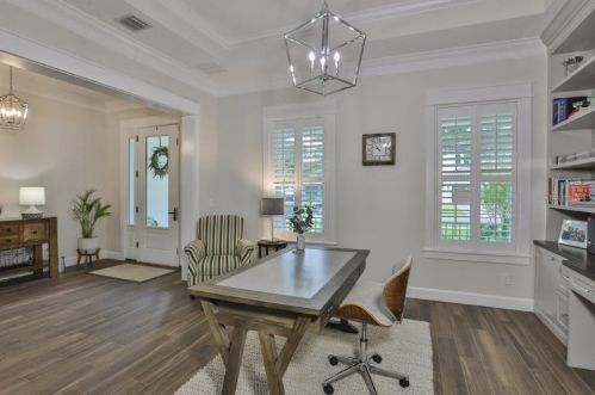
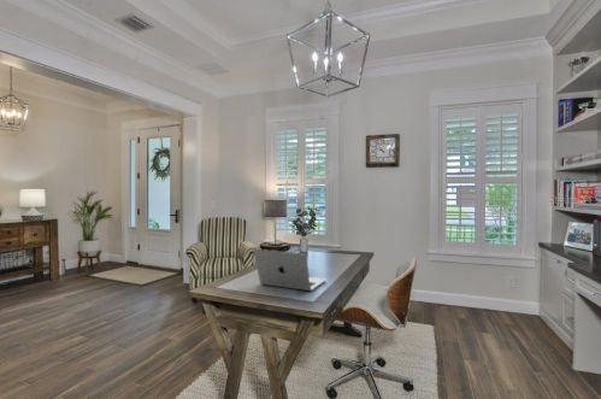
+ laptop [252,248,326,292]
